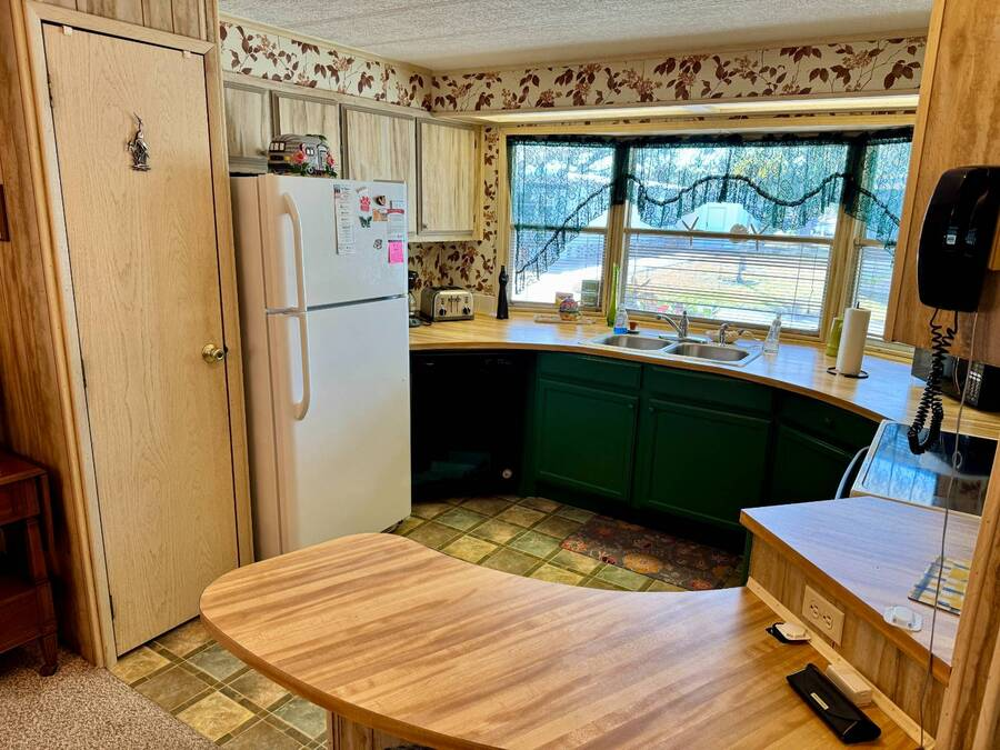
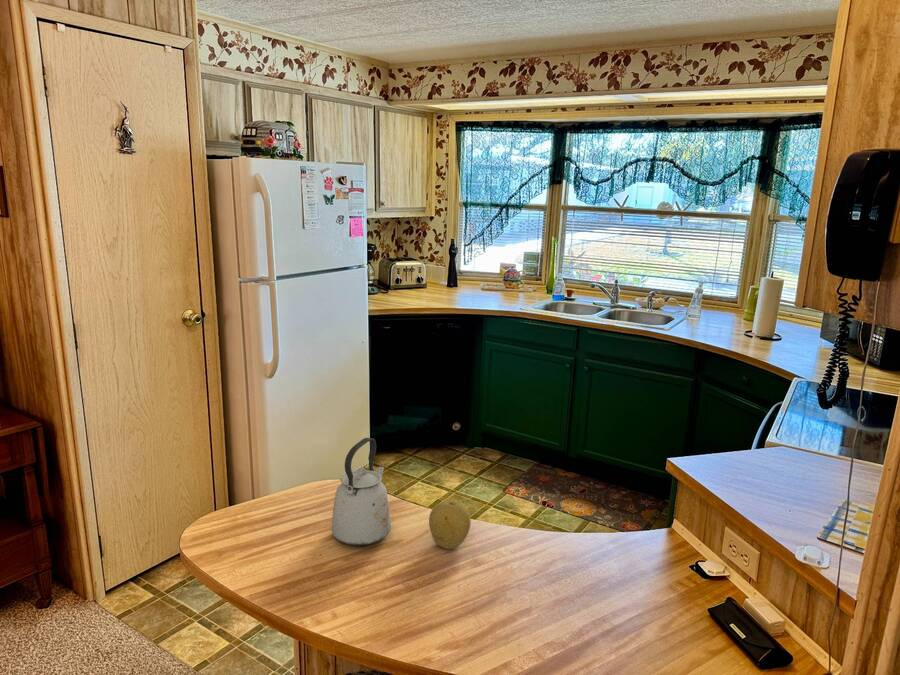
+ fruit [428,499,472,550]
+ kettle [331,437,392,547]
